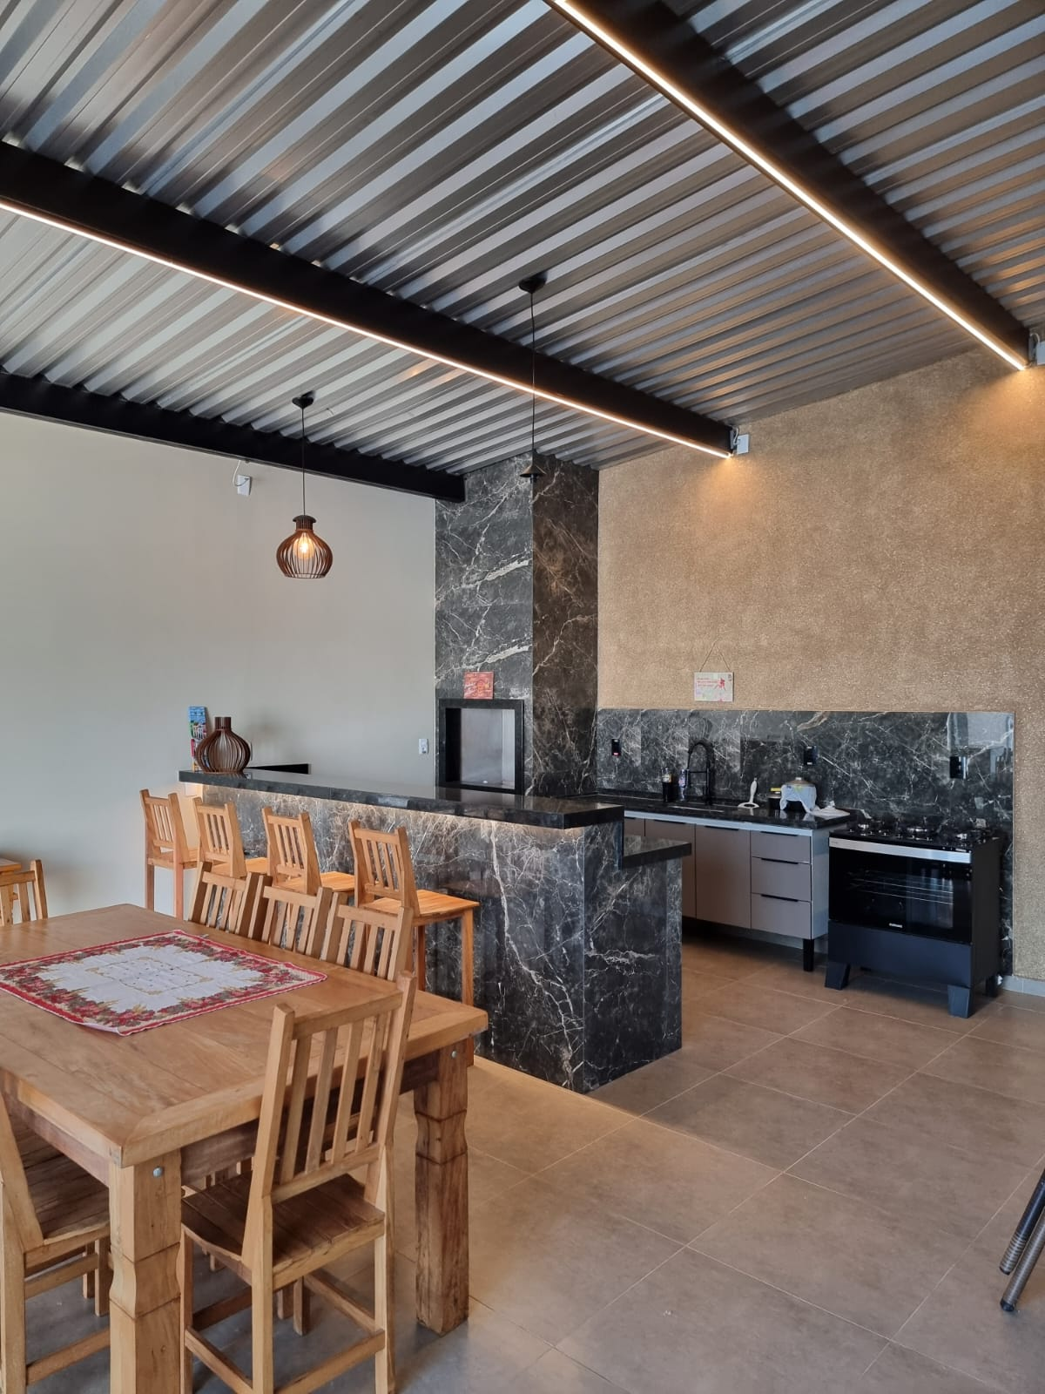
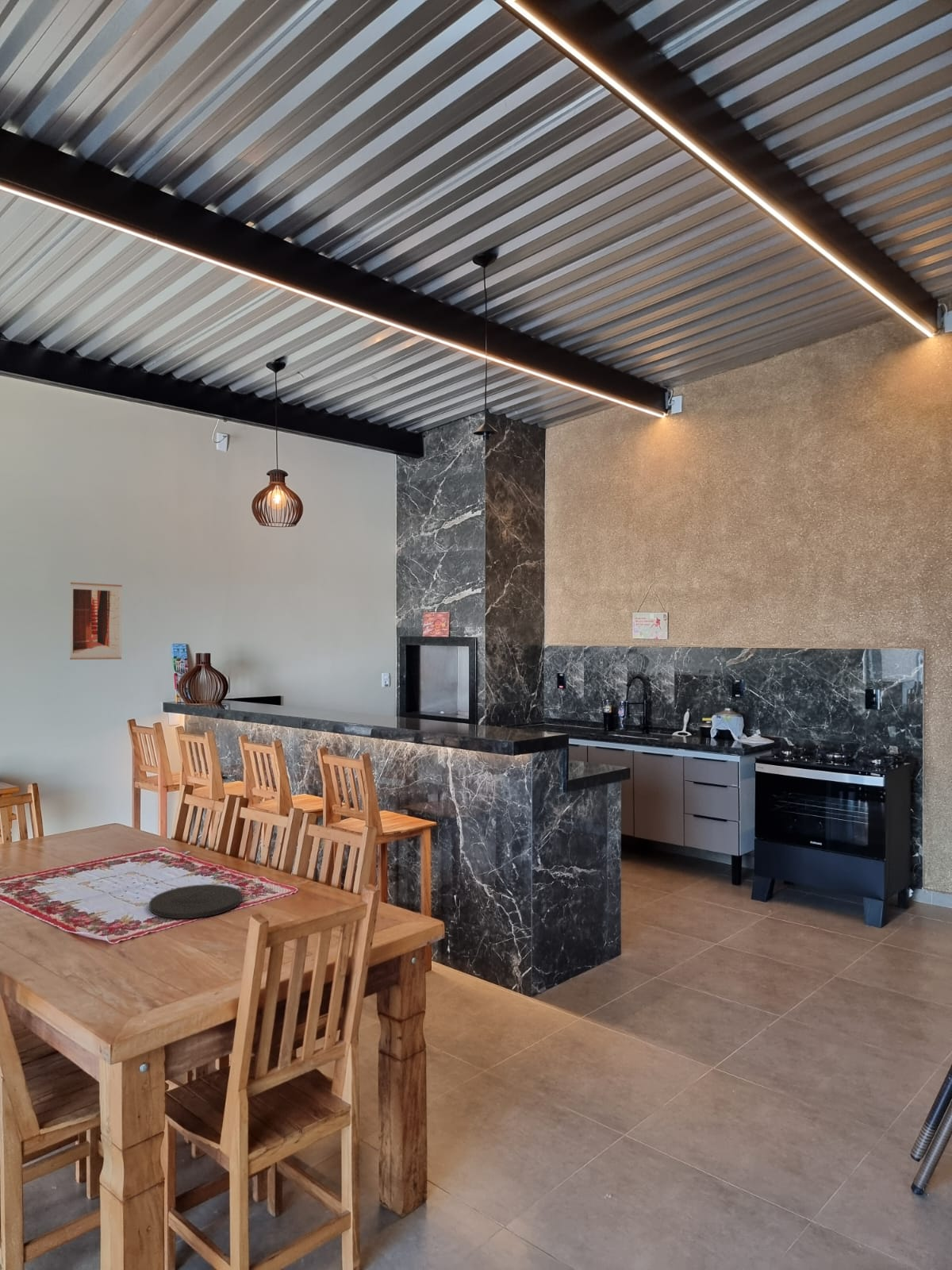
+ plate [148,883,243,919]
+ wall art [69,582,123,660]
